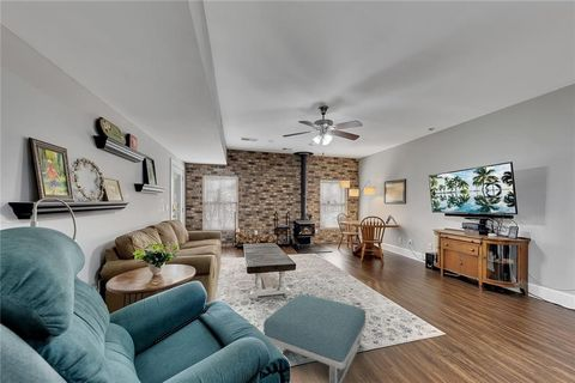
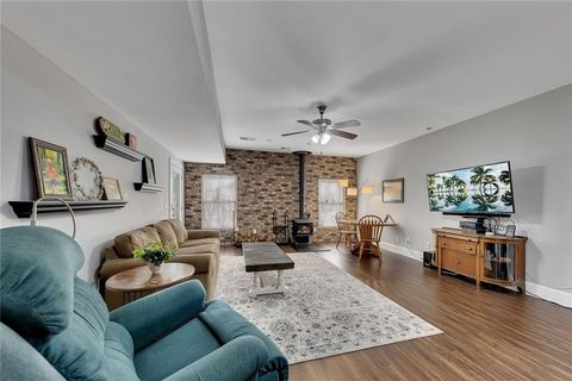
- footstool [262,293,367,383]
